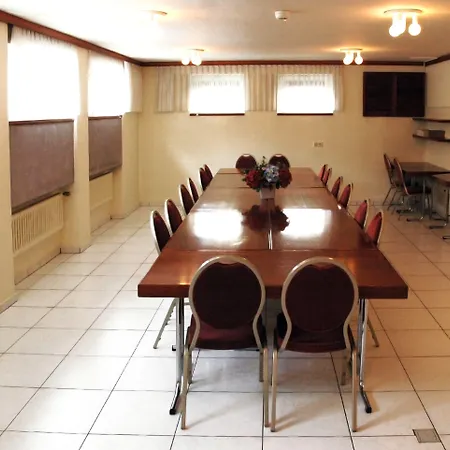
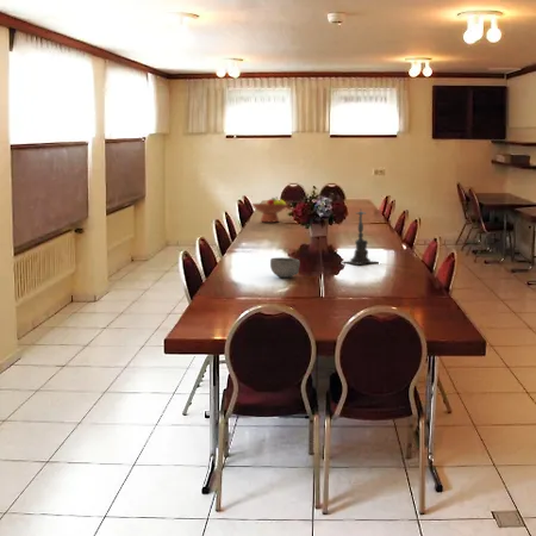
+ candle holder [342,210,378,266]
+ bowl [269,256,301,279]
+ fruit bowl [250,195,289,224]
